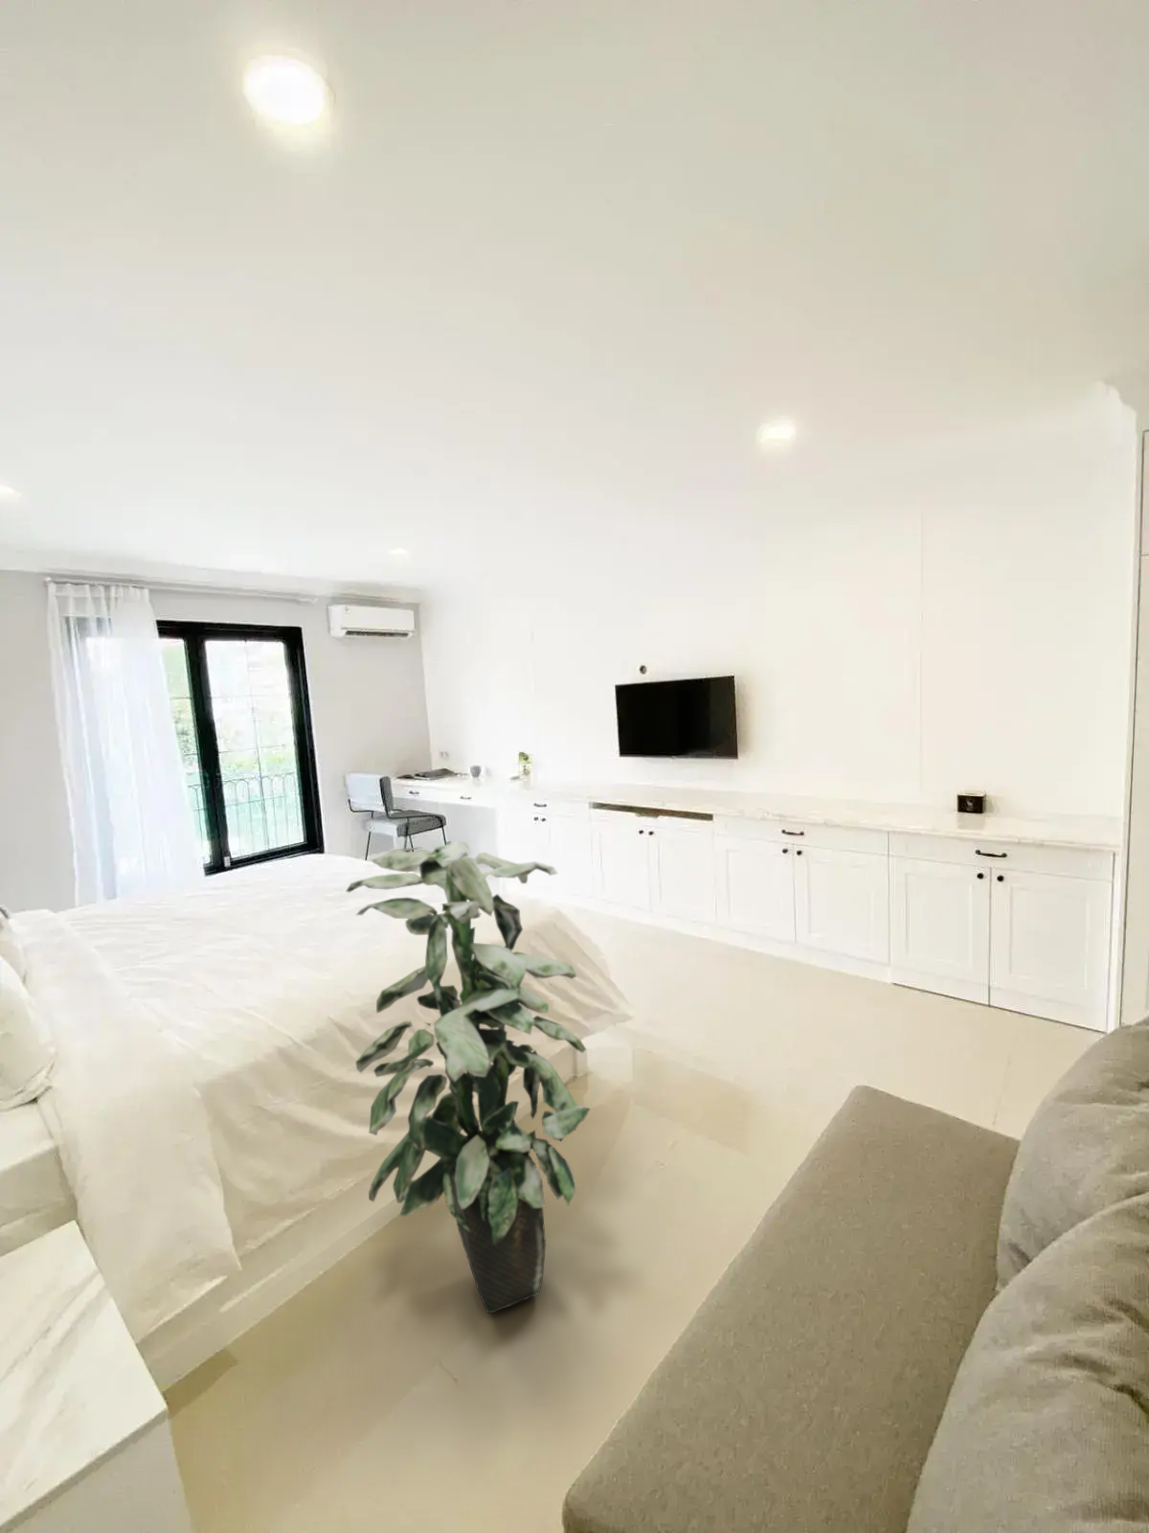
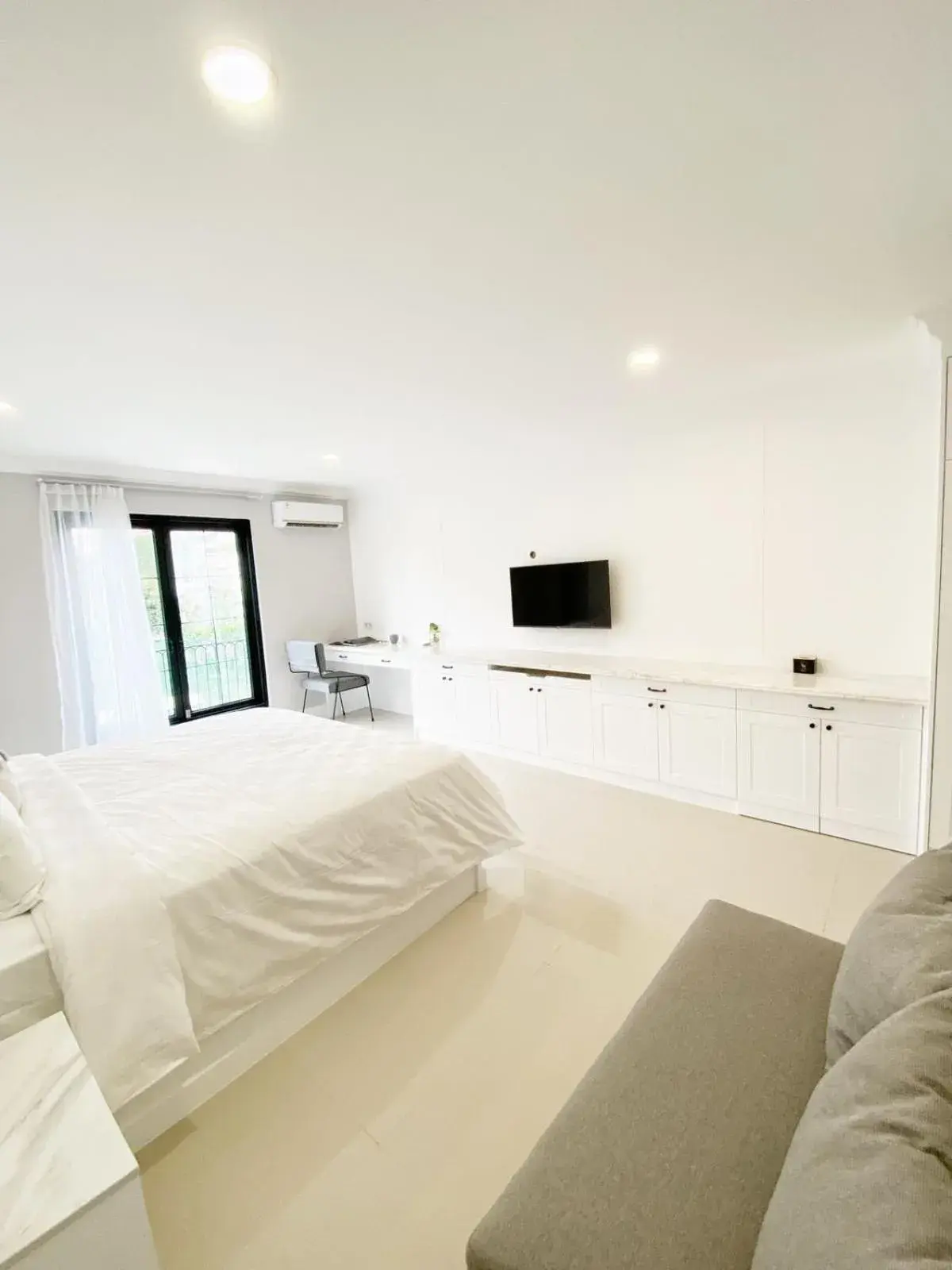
- indoor plant [345,840,591,1313]
